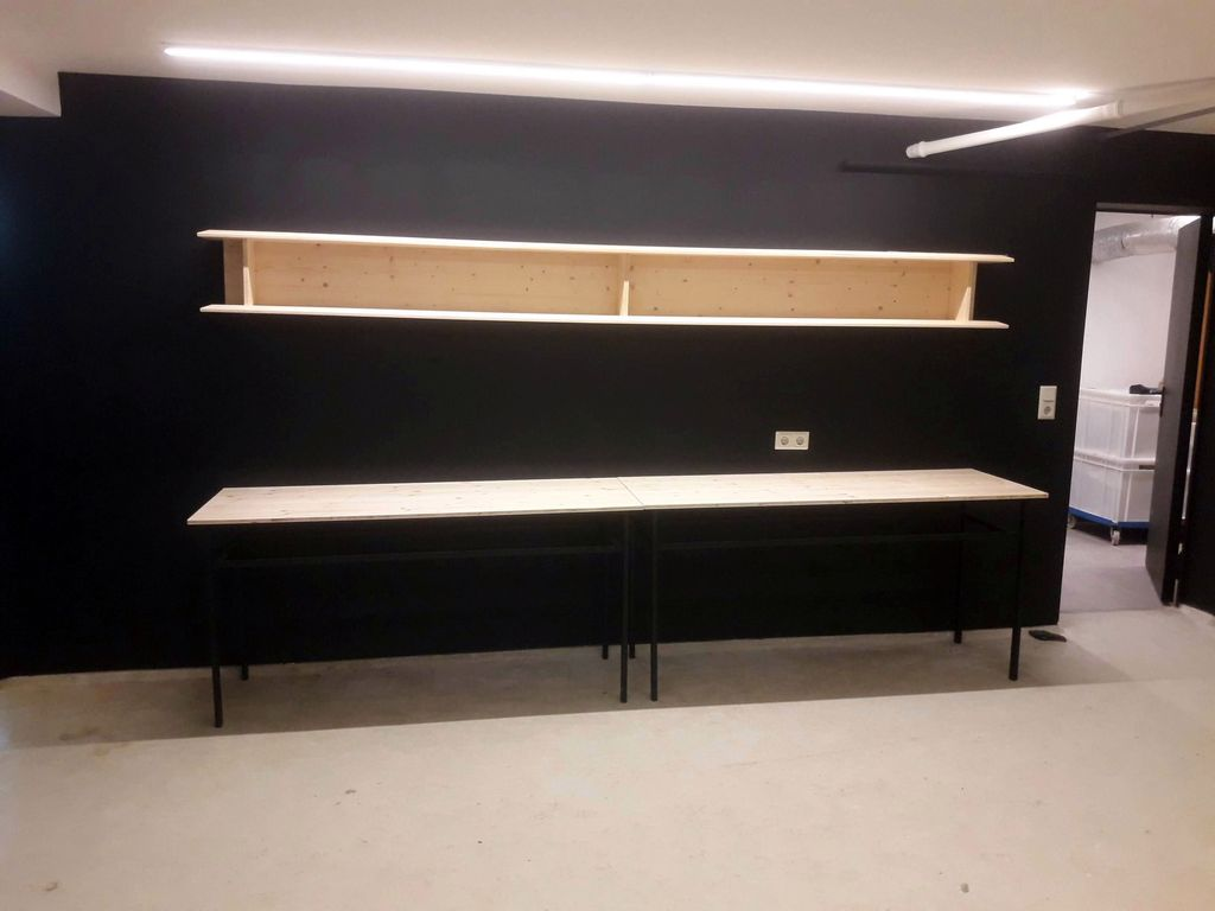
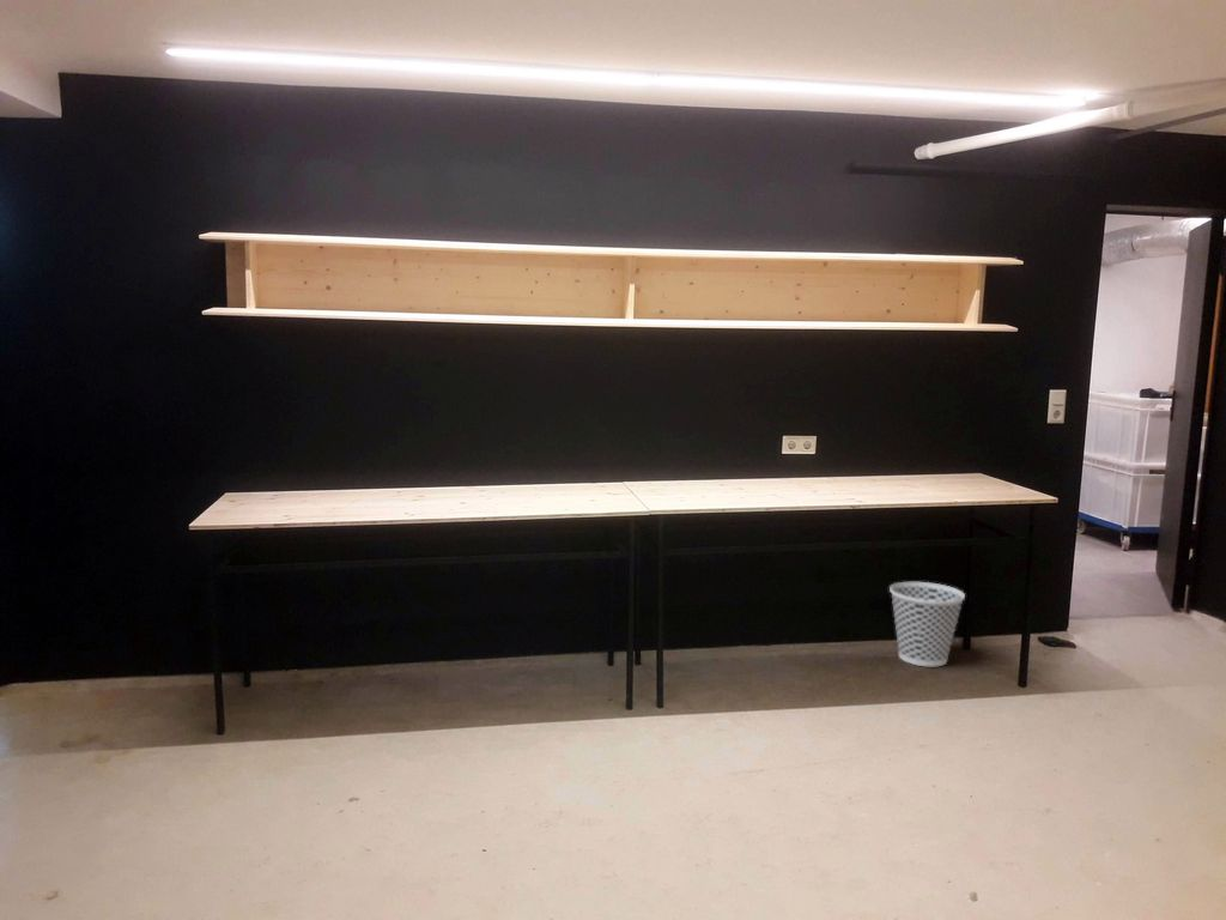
+ wastebasket [888,581,966,667]
